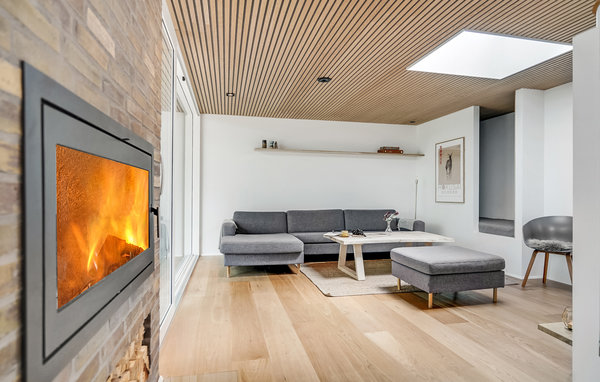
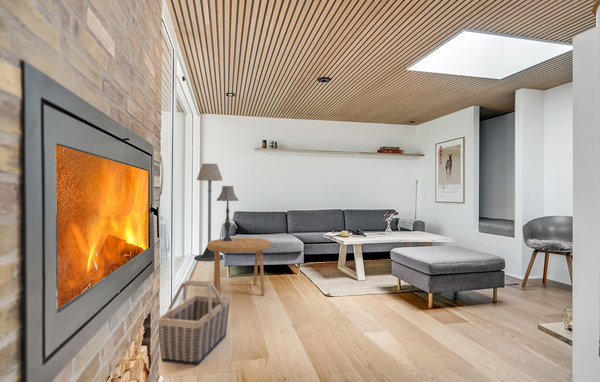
+ side table [206,237,272,296]
+ floor lamp [193,163,224,262]
+ basket [158,280,231,367]
+ table lamp [216,185,239,242]
